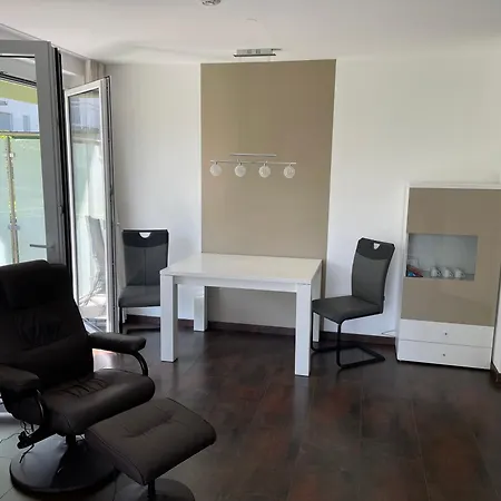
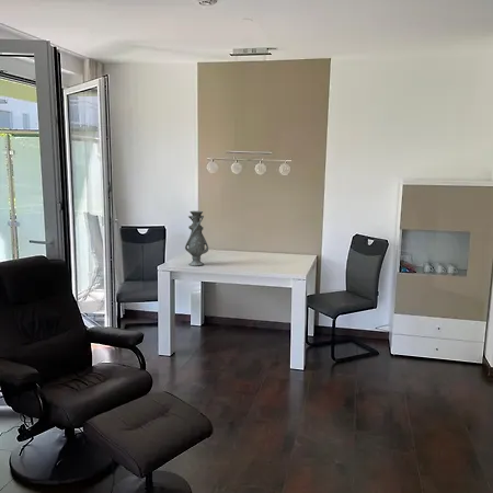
+ vase [184,210,209,267]
